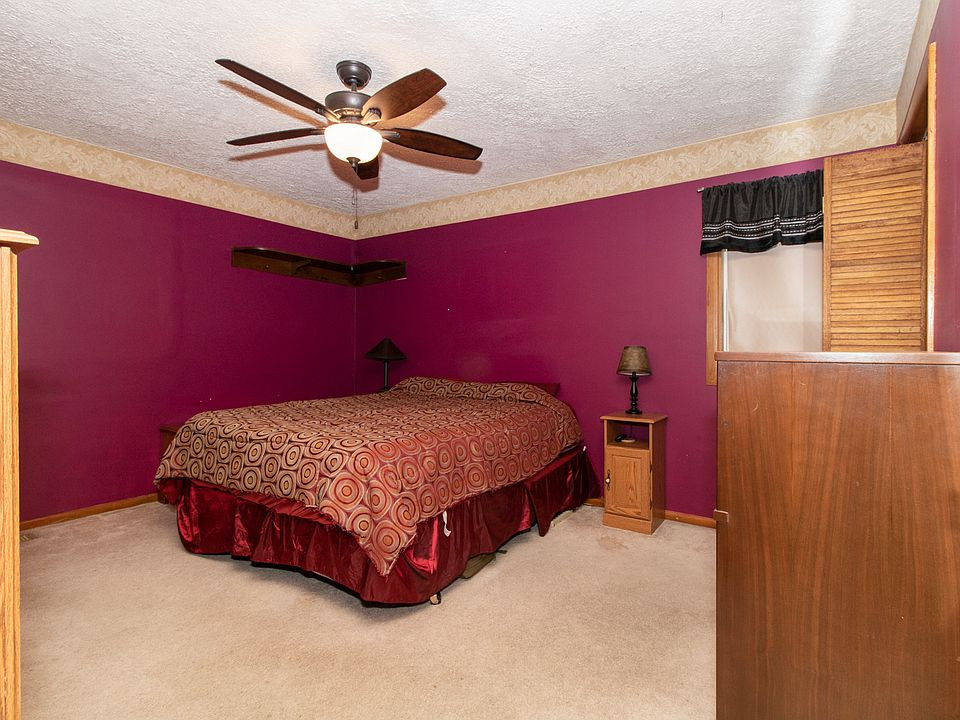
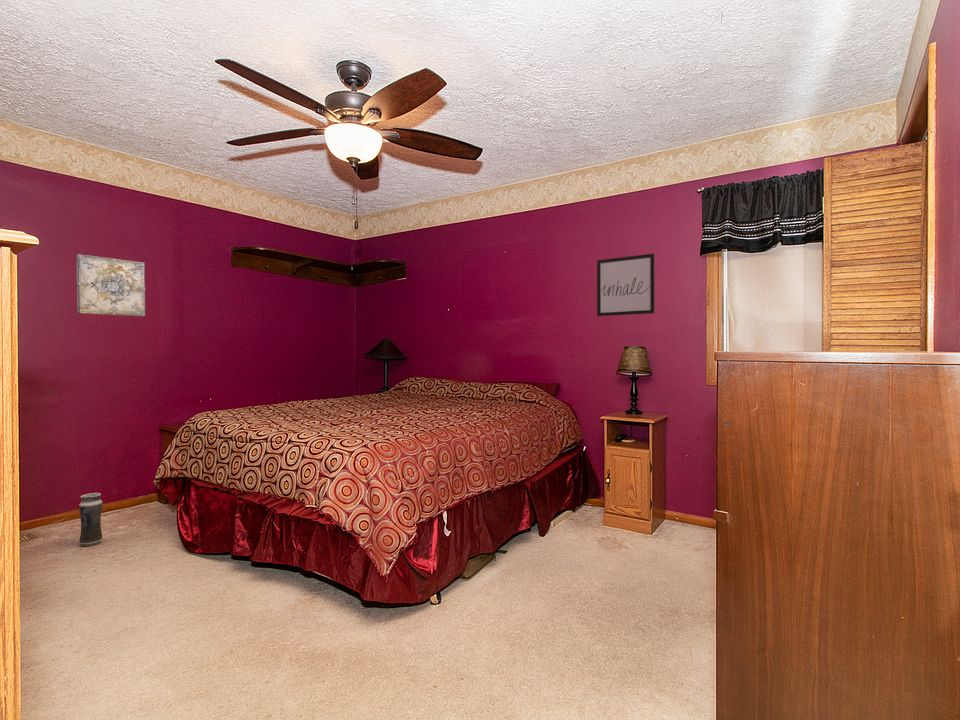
+ vase [78,492,104,547]
+ wall art [596,253,656,317]
+ wall art [75,253,146,317]
